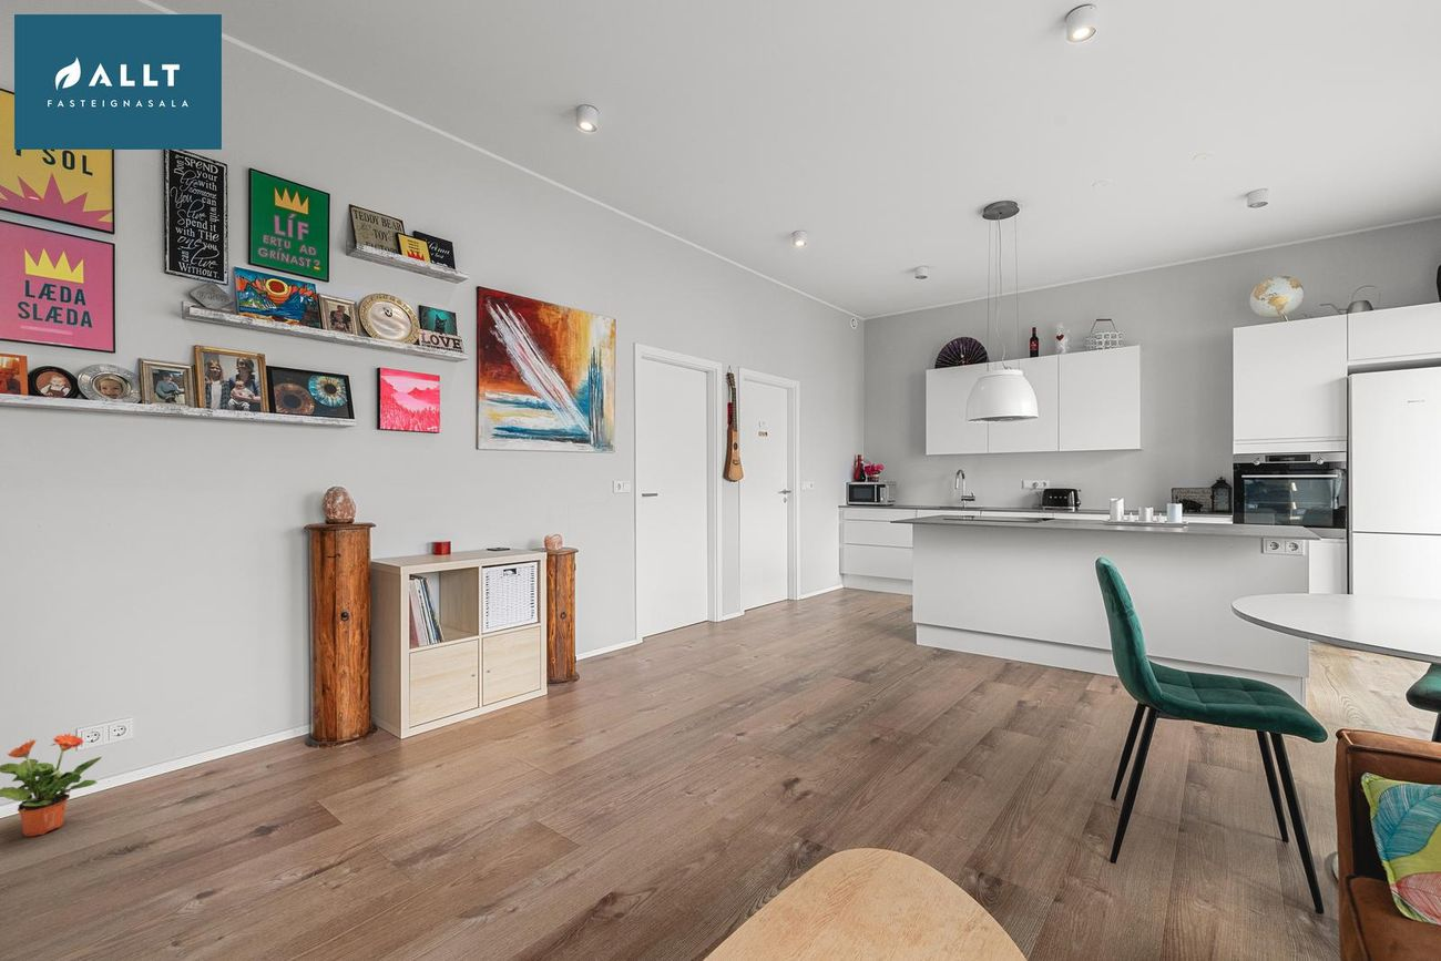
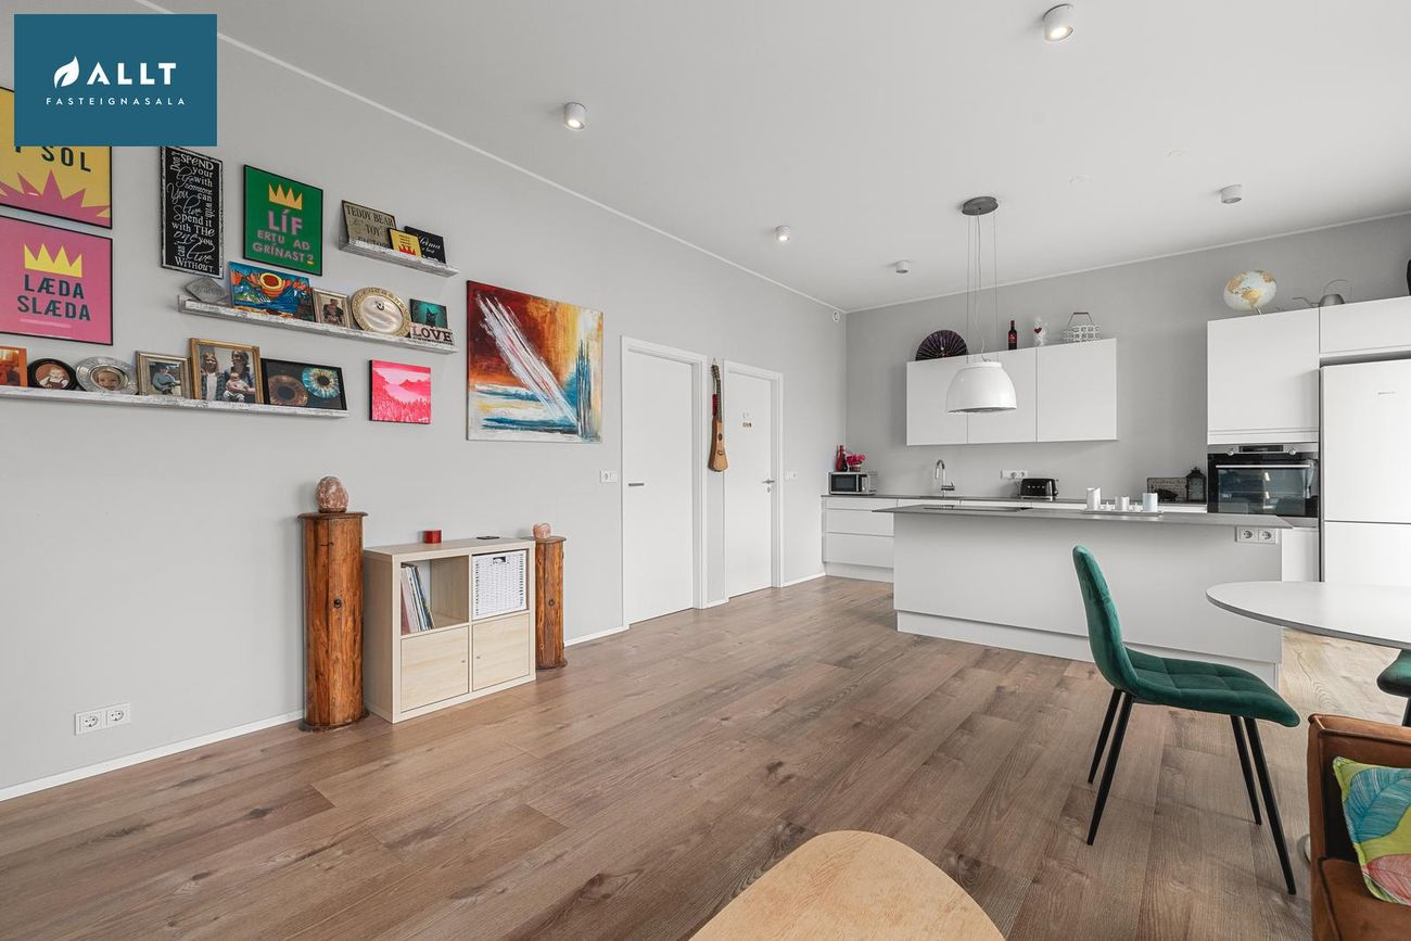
- potted plant [0,733,103,837]
